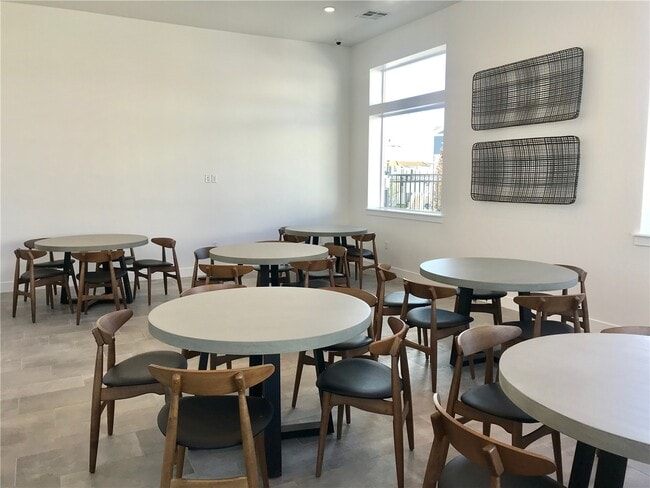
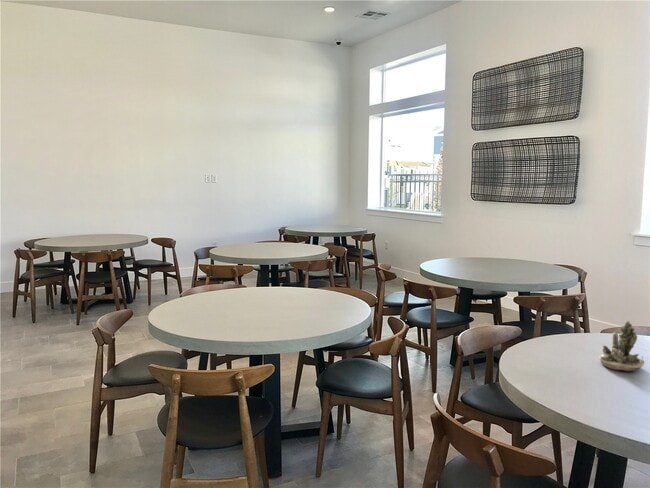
+ succulent planter [599,320,646,372]
